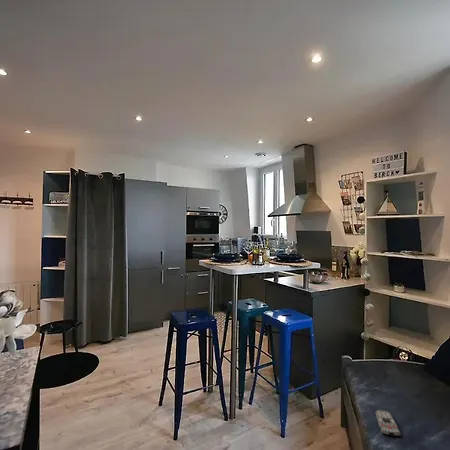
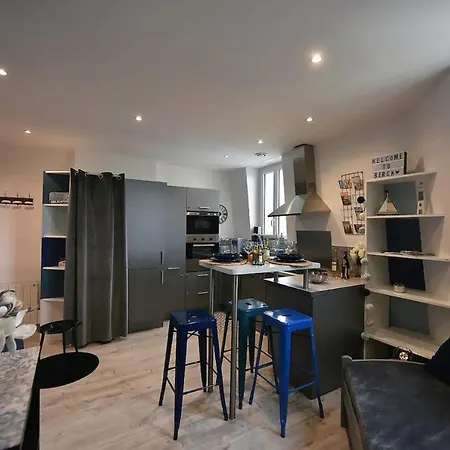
- remote control [375,409,401,437]
